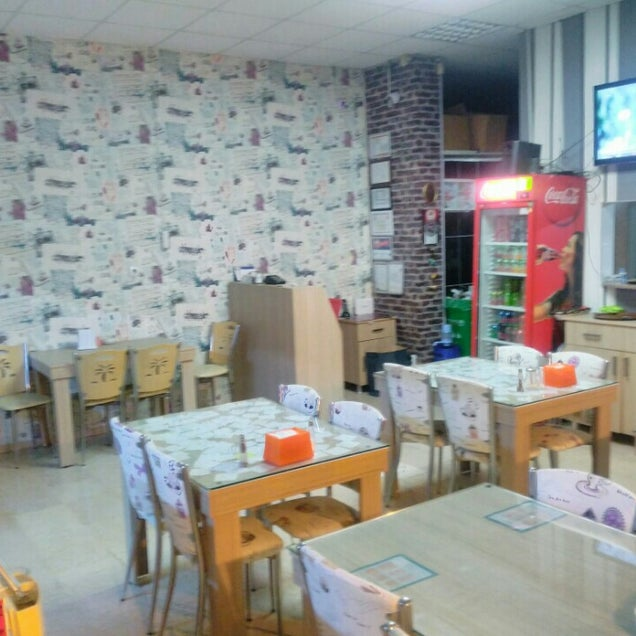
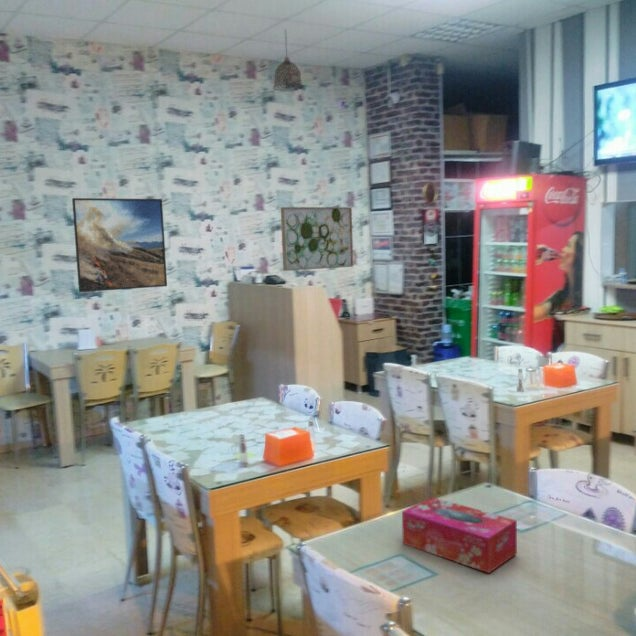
+ tissue box [401,496,518,574]
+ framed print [71,197,168,293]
+ pendant lamp [272,28,304,93]
+ wall art [280,206,354,272]
